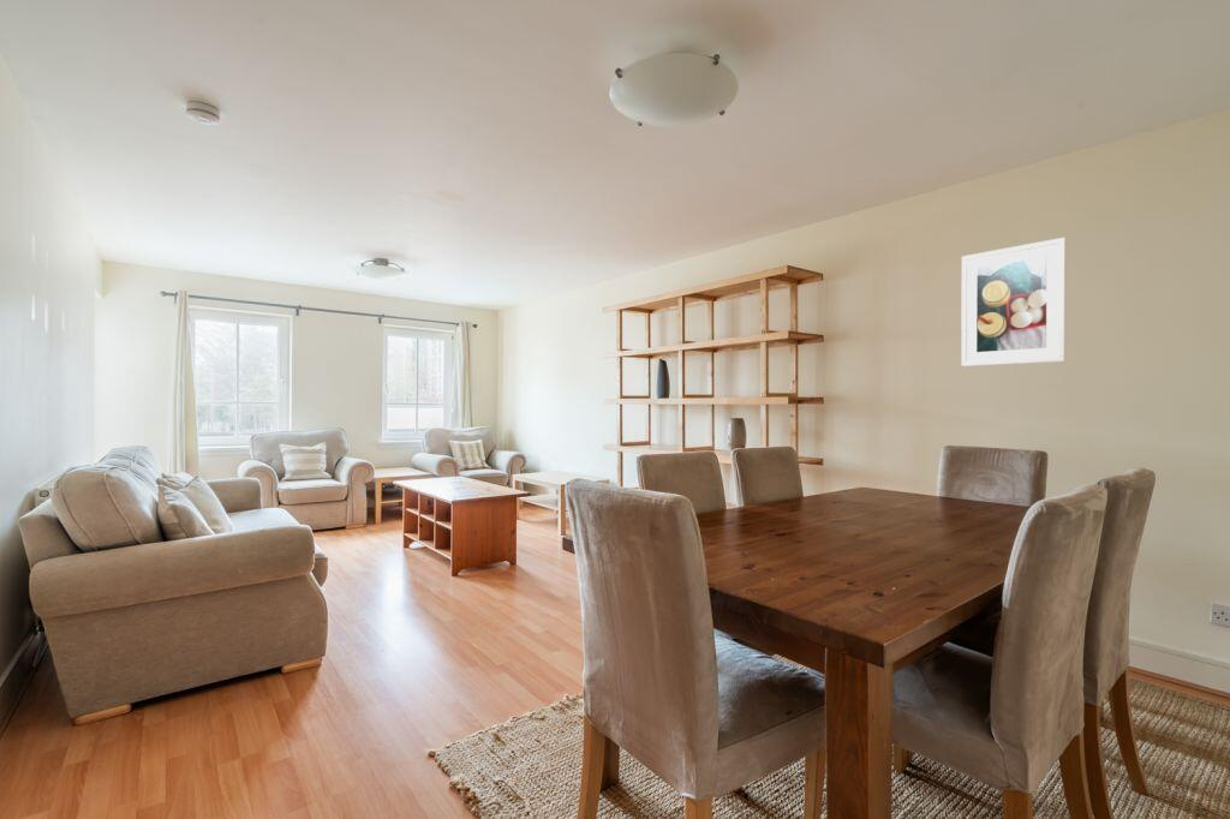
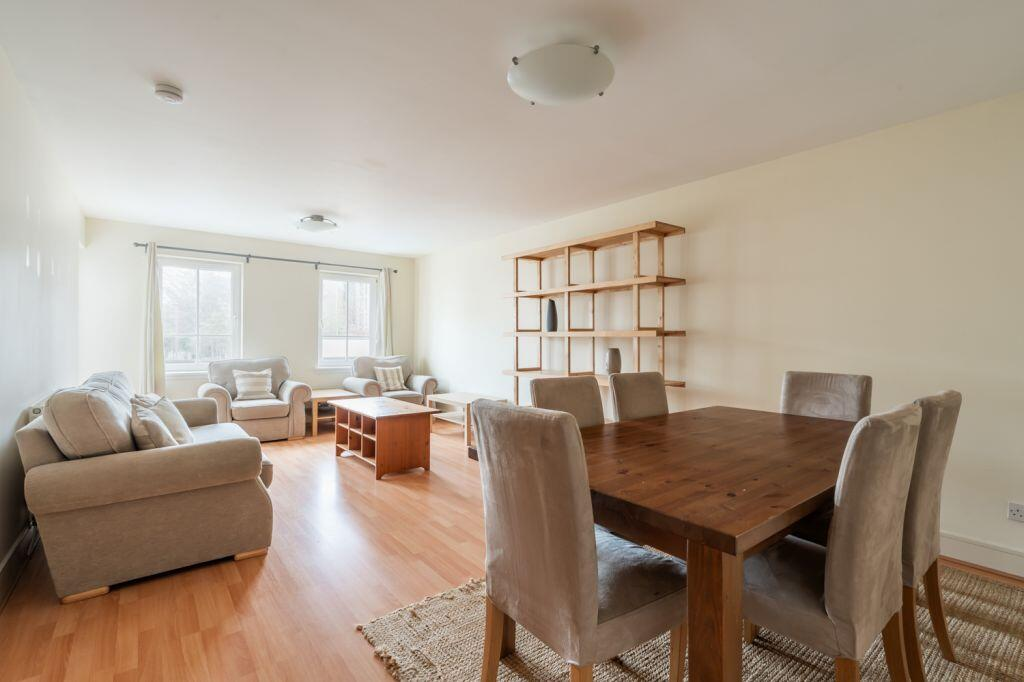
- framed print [960,237,1068,367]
